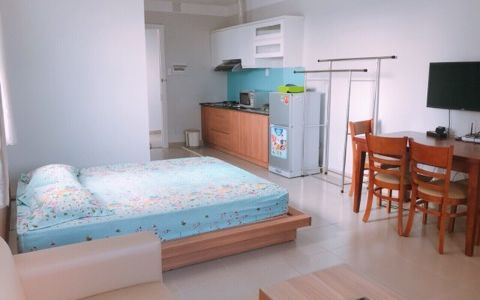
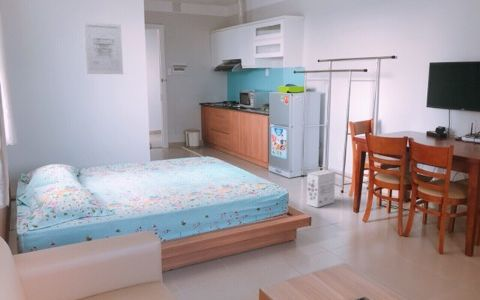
+ cardboard box [306,169,336,209]
+ wall art [82,21,124,75]
